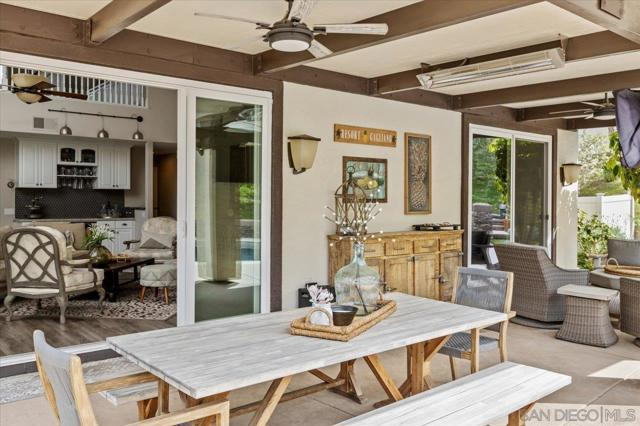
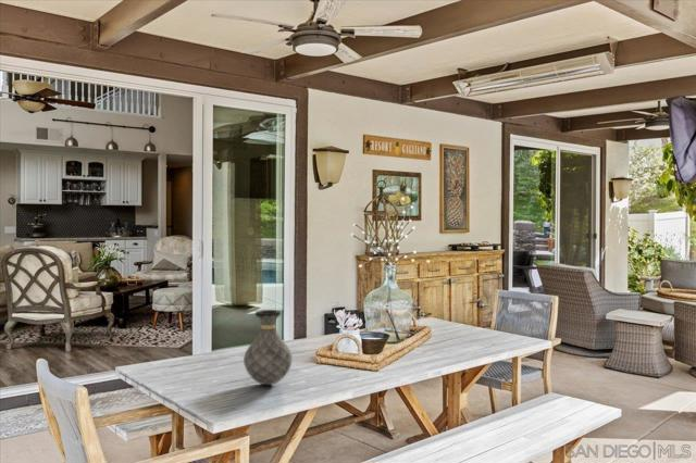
+ vase [243,309,294,386]
